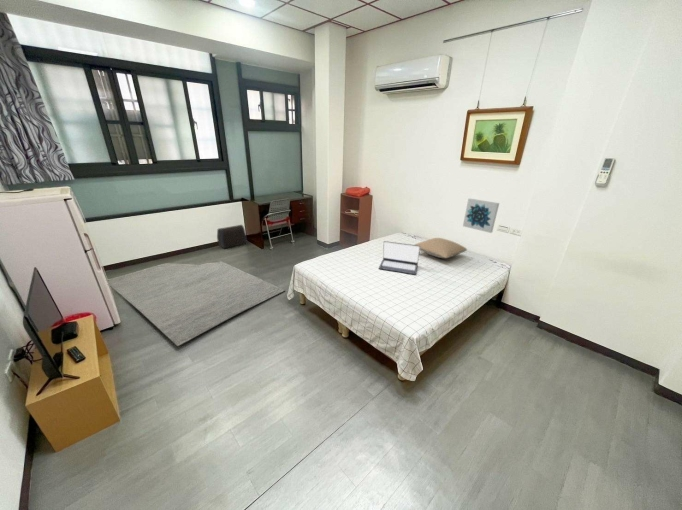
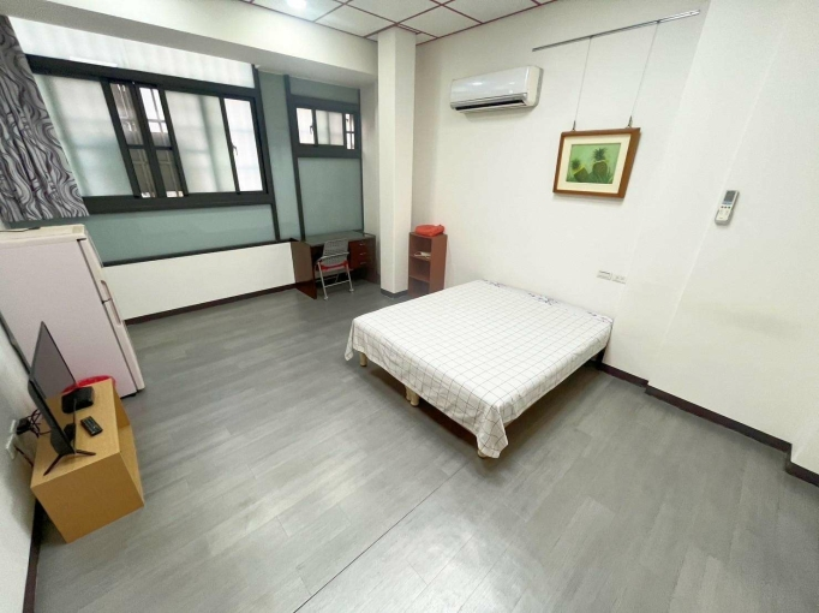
- treasure chest [216,224,248,250]
- laptop [378,240,421,275]
- wall art [462,198,500,234]
- rug [107,260,286,347]
- pillow [414,237,468,259]
